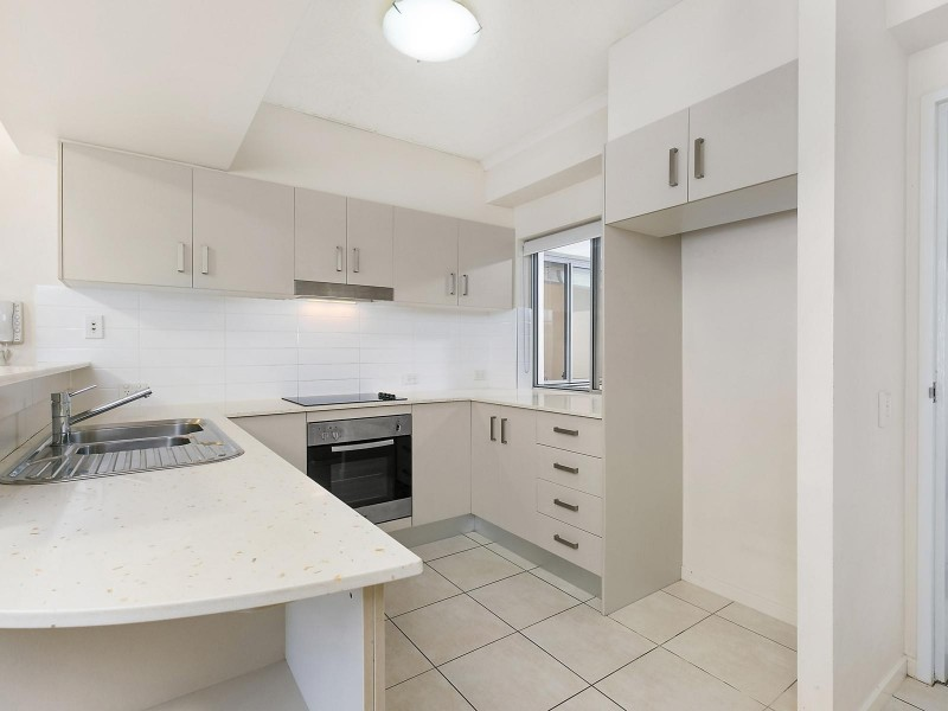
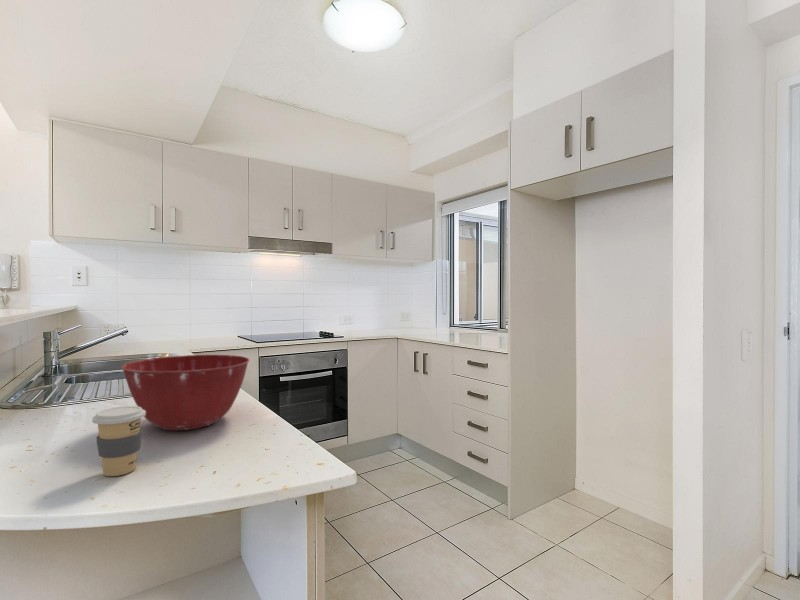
+ mixing bowl [120,354,251,431]
+ coffee cup [91,405,146,477]
